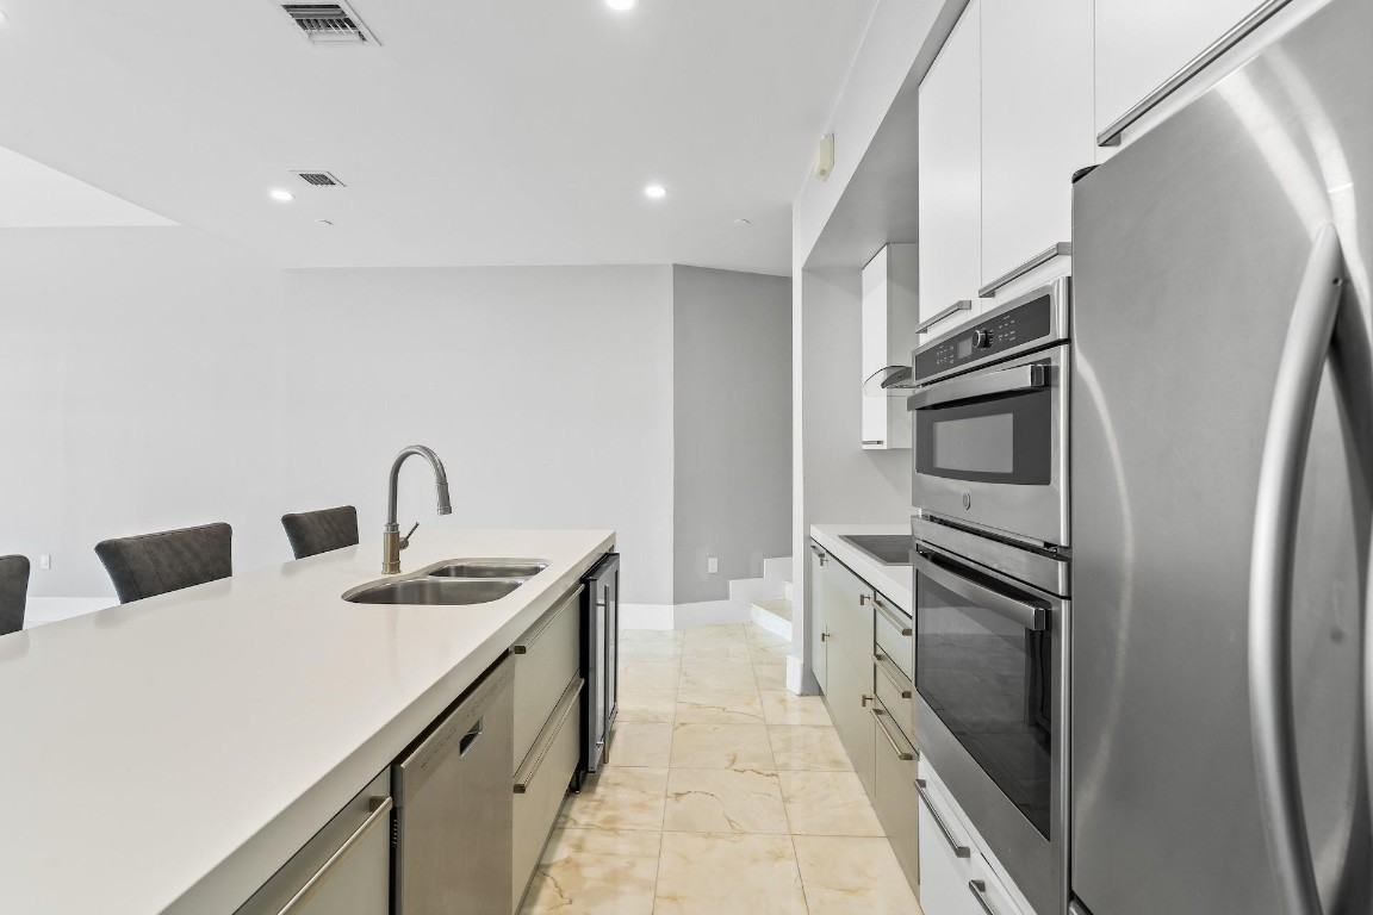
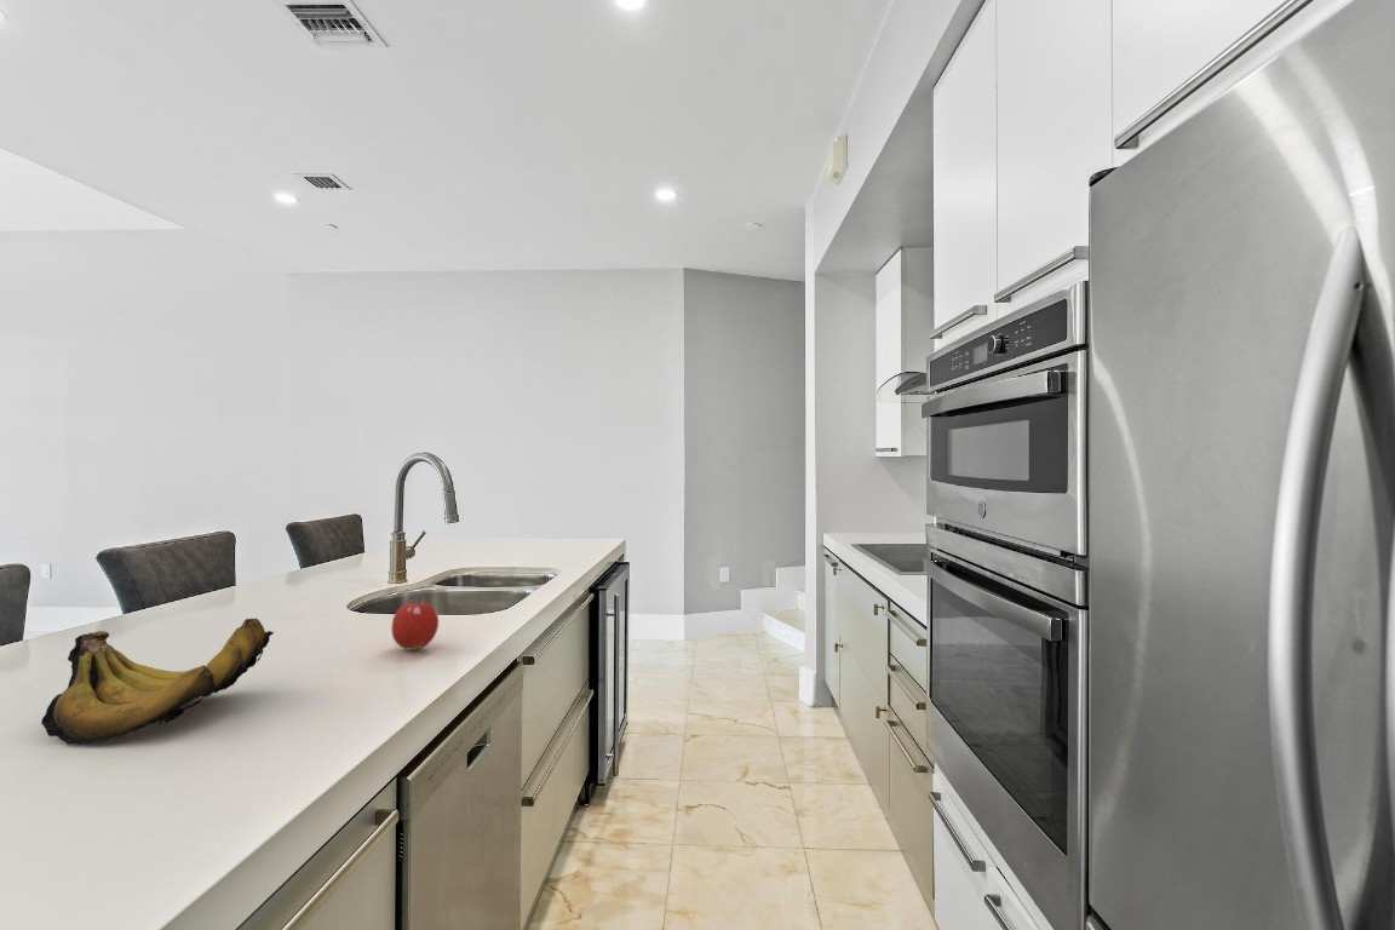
+ banana bunch [40,618,275,746]
+ fruit [390,593,440,651]
